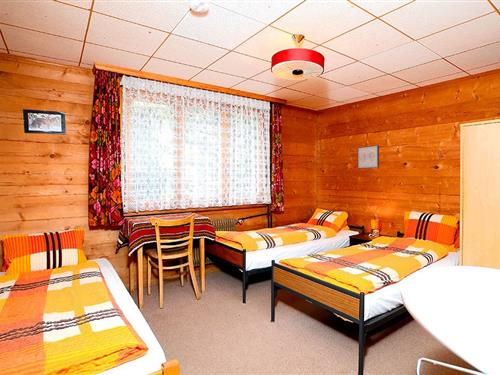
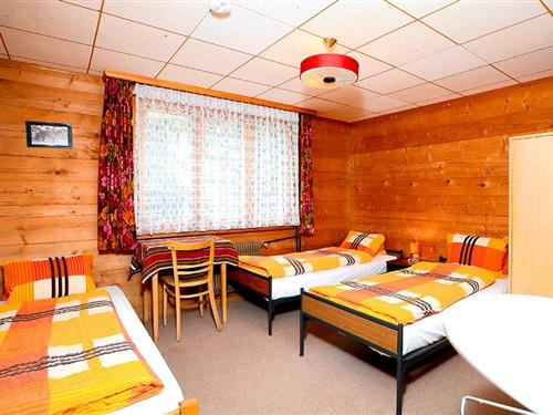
- wall art [357,144,380,170]
